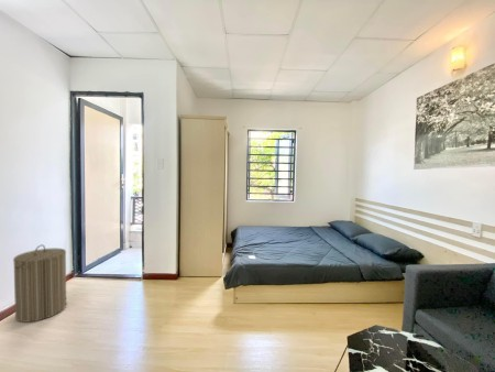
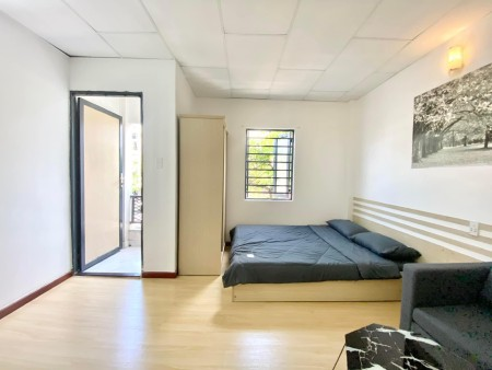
- laundry hamper [12,243,67,324]
